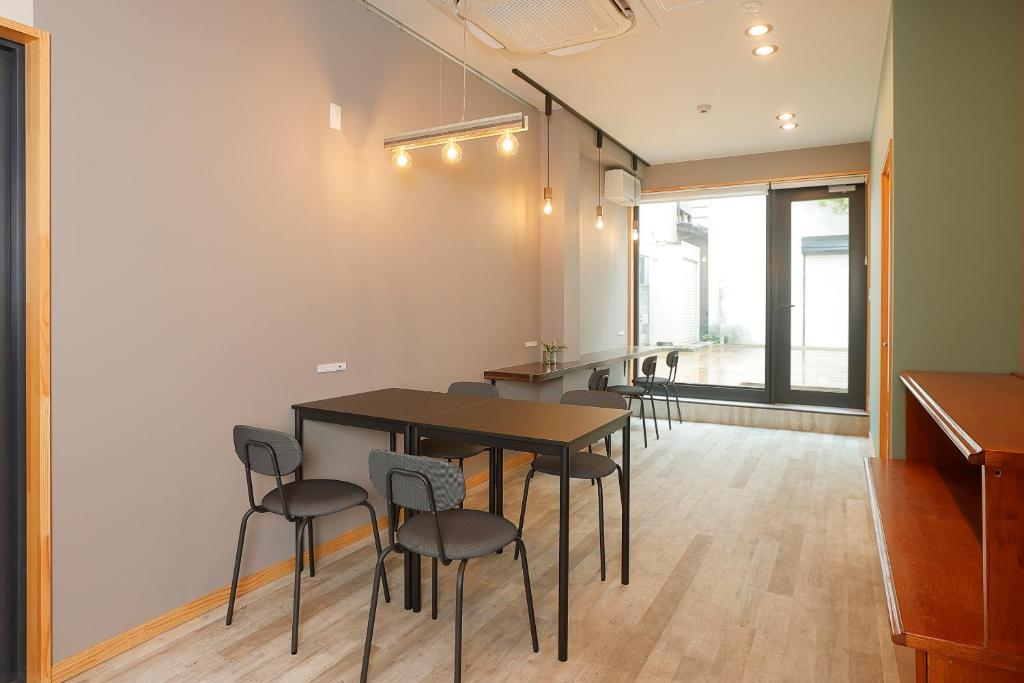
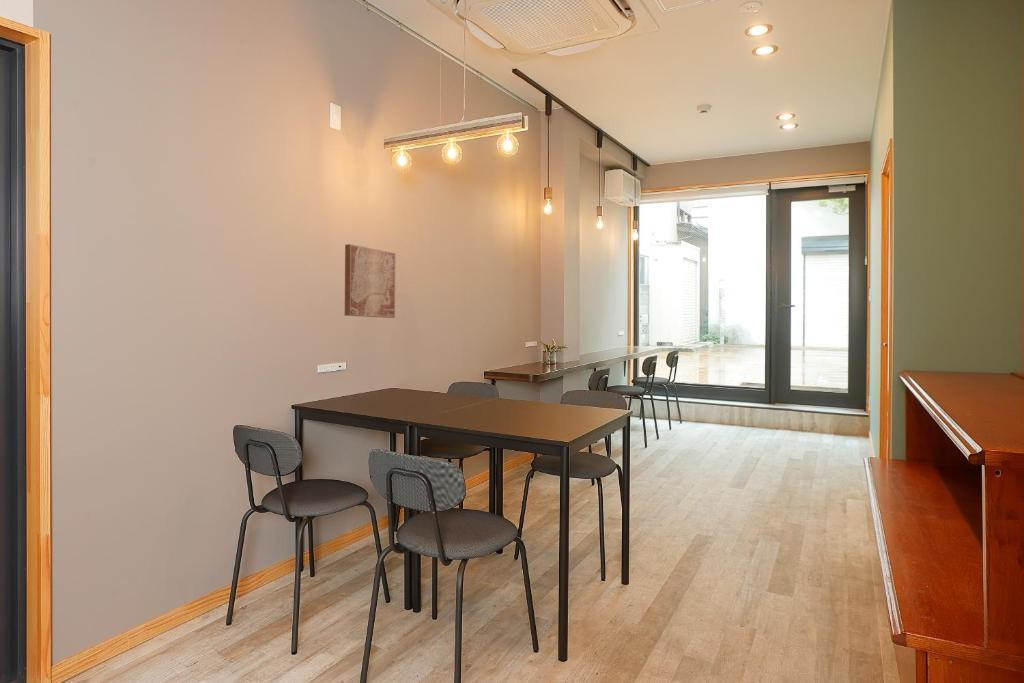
+ wall art [344,243,396,319]
